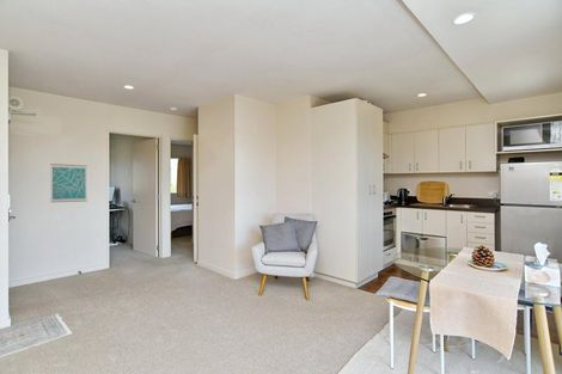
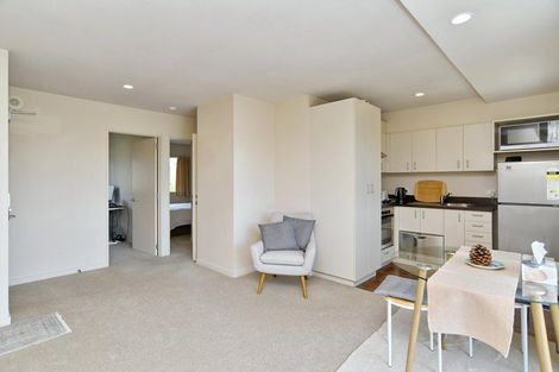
- wall art [49,163,88,203]
